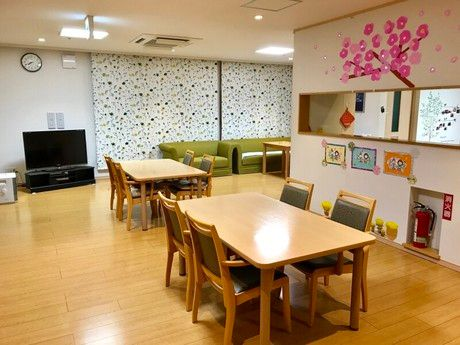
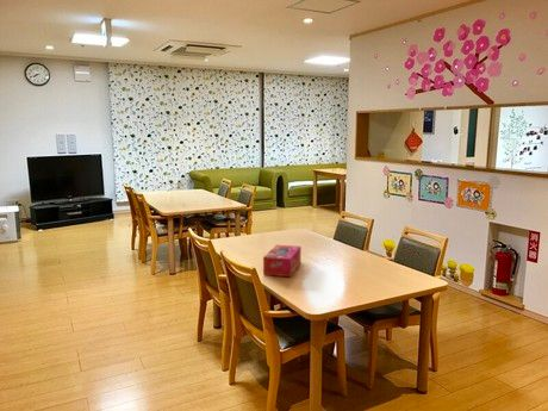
+ tissue box [262,244,301,278]
